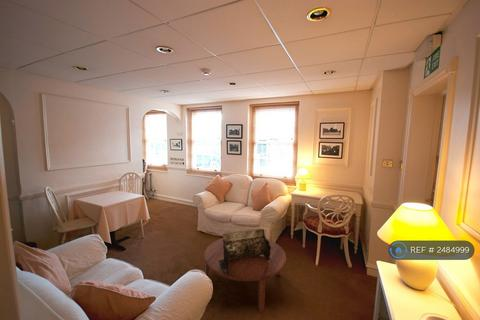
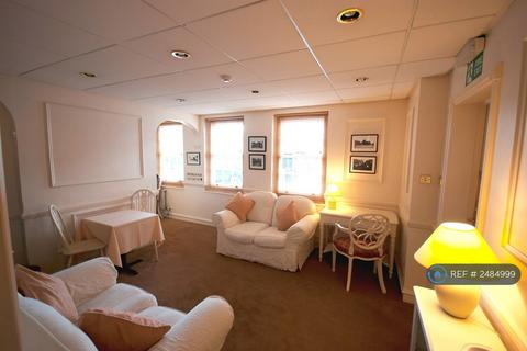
- coffee table [203,237,287,314]
- decorative box [219,228,272,275]
